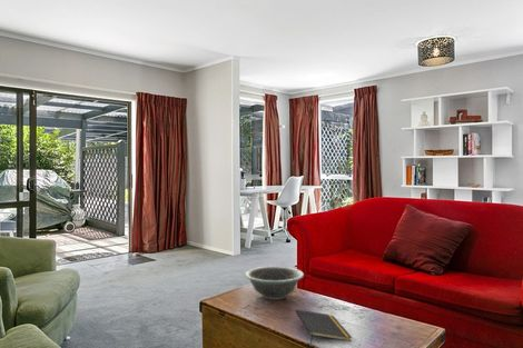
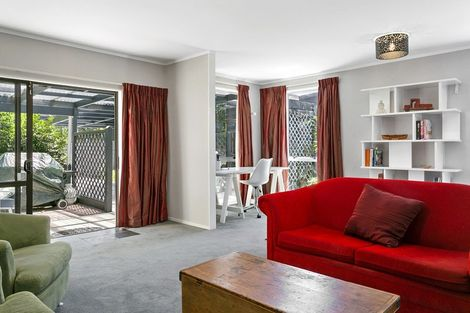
- decorative bowl [244,266,305,301]
- notepad [295,309,353,346]
